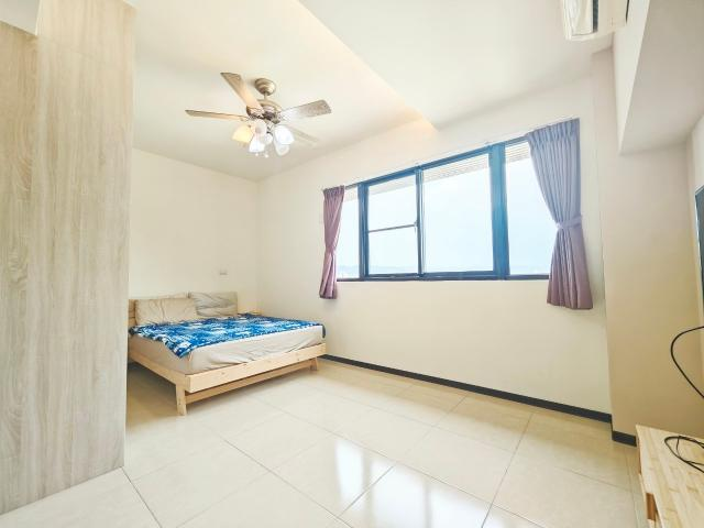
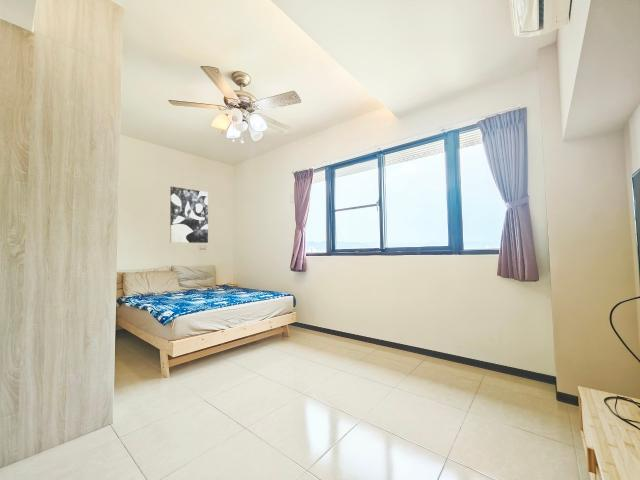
+ wall art [169,186,209,244]
